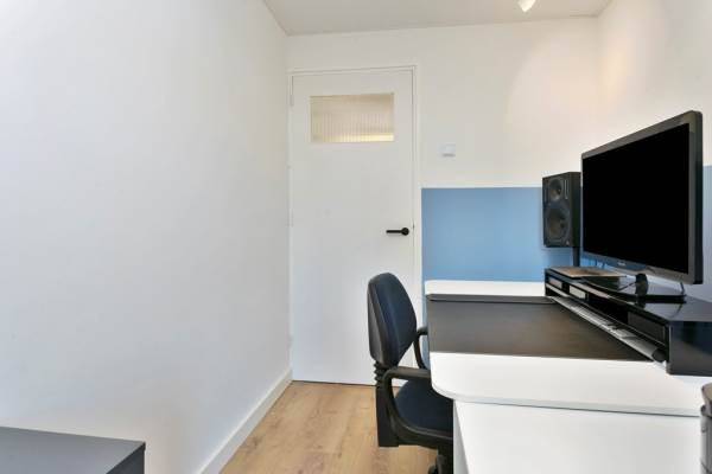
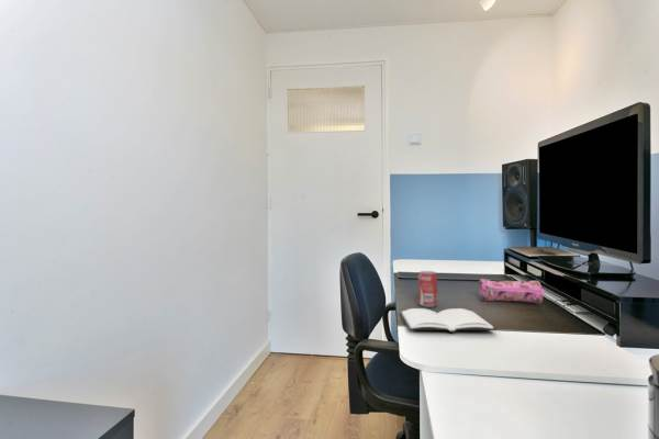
+ beverage can [417,270,438,308]
+ book [399,307,498,334]
+ pencil case [478,278,546,304]
